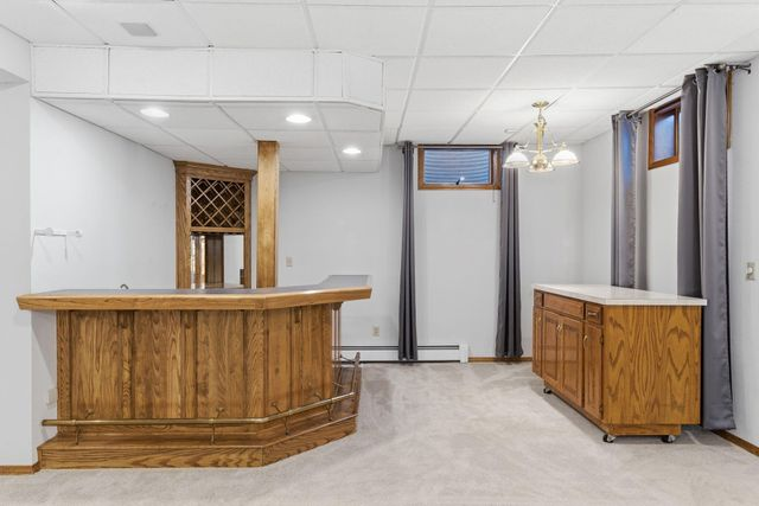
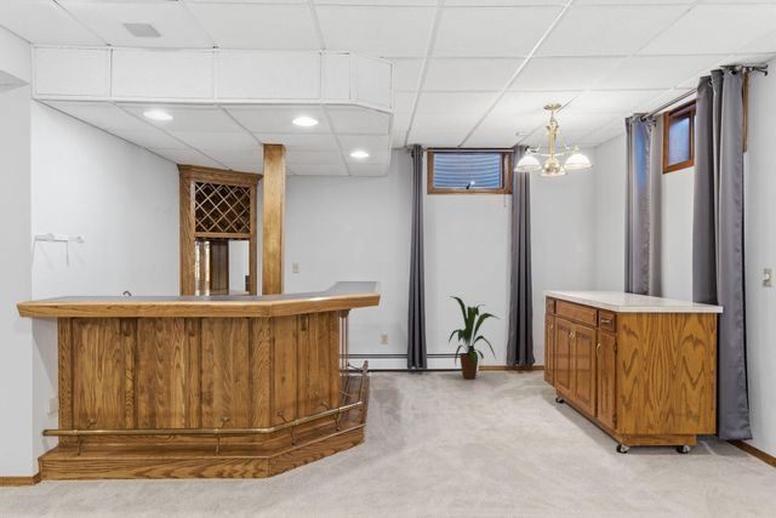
+ house plant [447,295,501,380]
